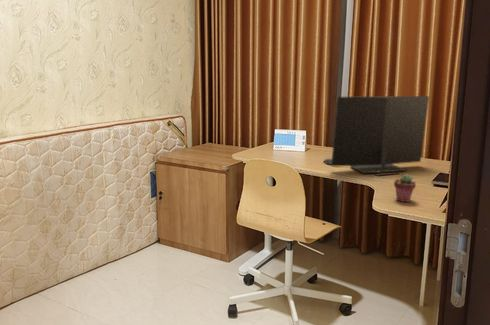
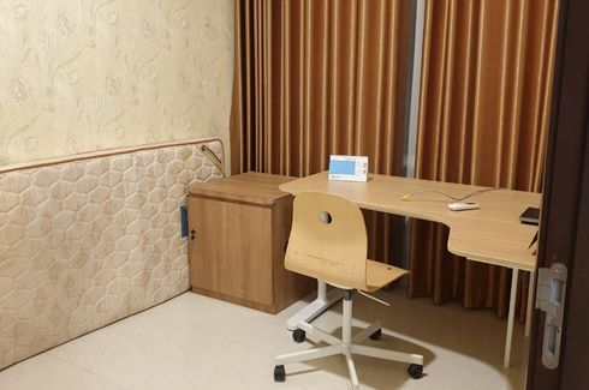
- monitor [323,95,430,174]
- potted succulent [393,173,417,203]
